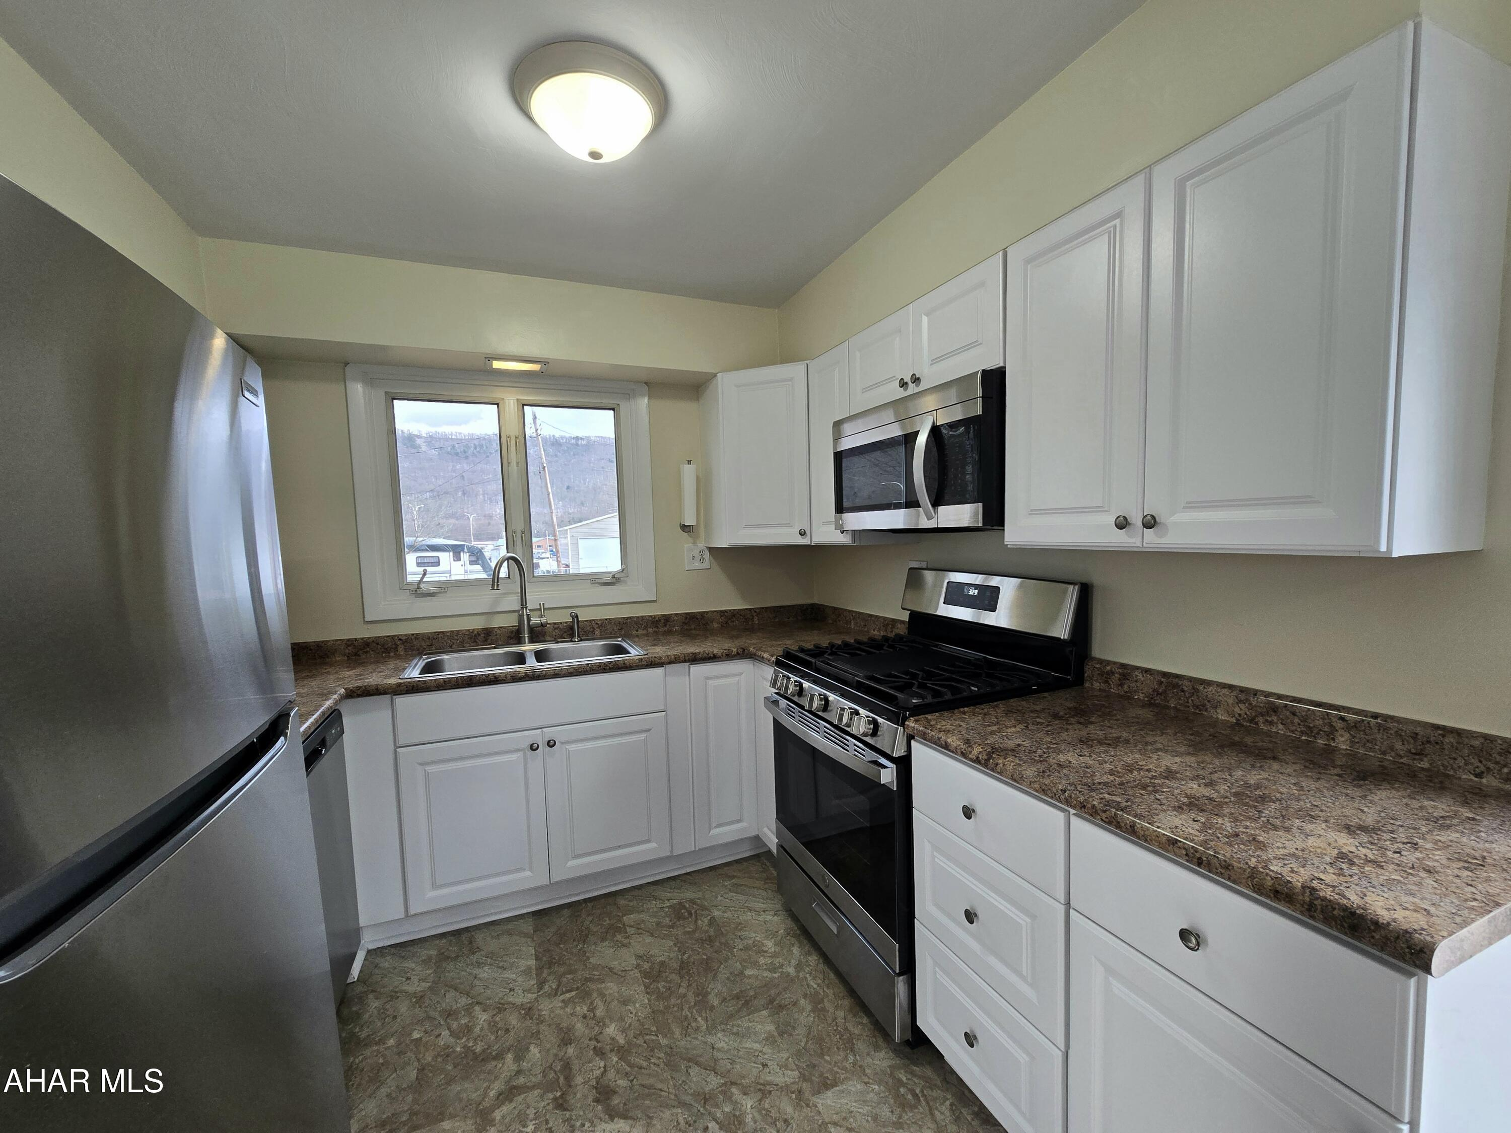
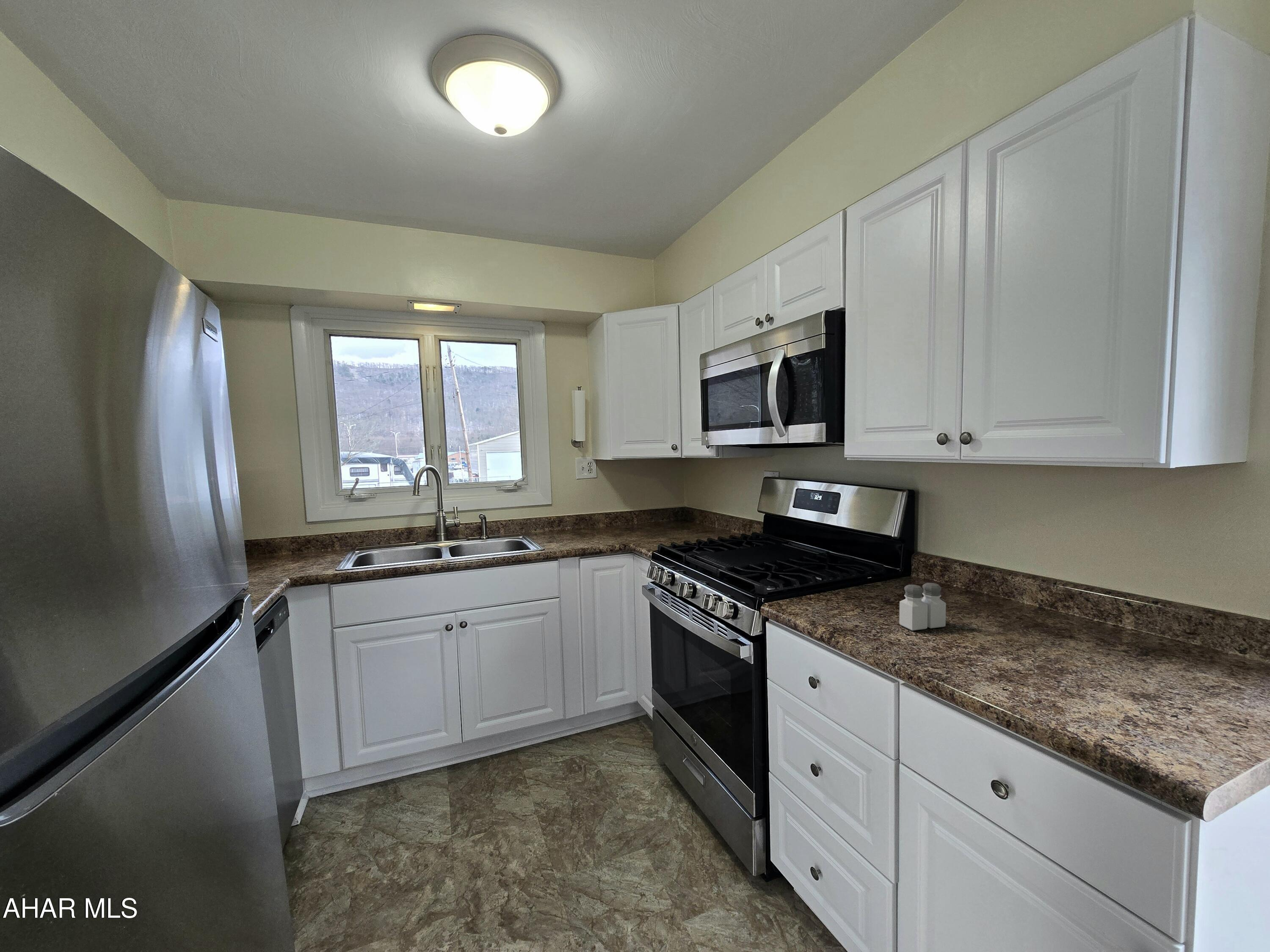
+ salt and pepper shaker [899,582,946,631]
